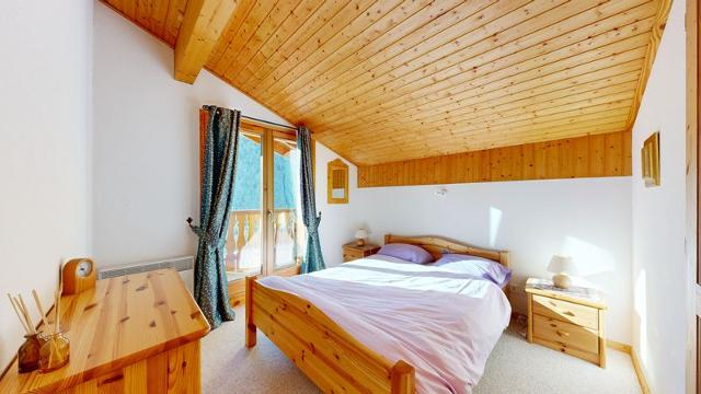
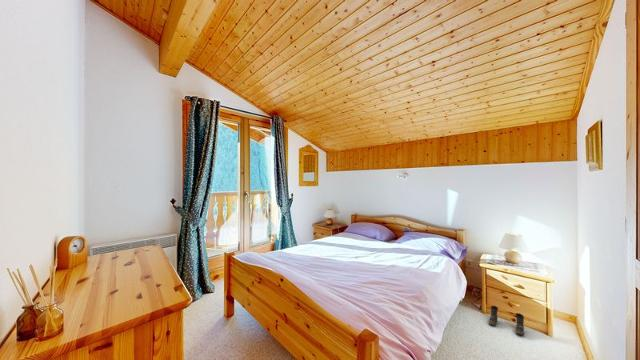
+ boots [488,305,525,337]
